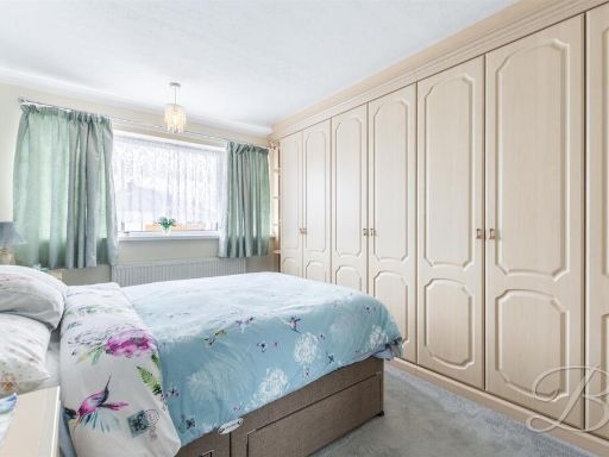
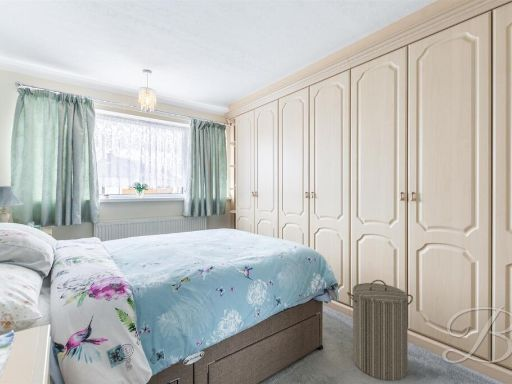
+ laundry hamper [346,279,414,382]
